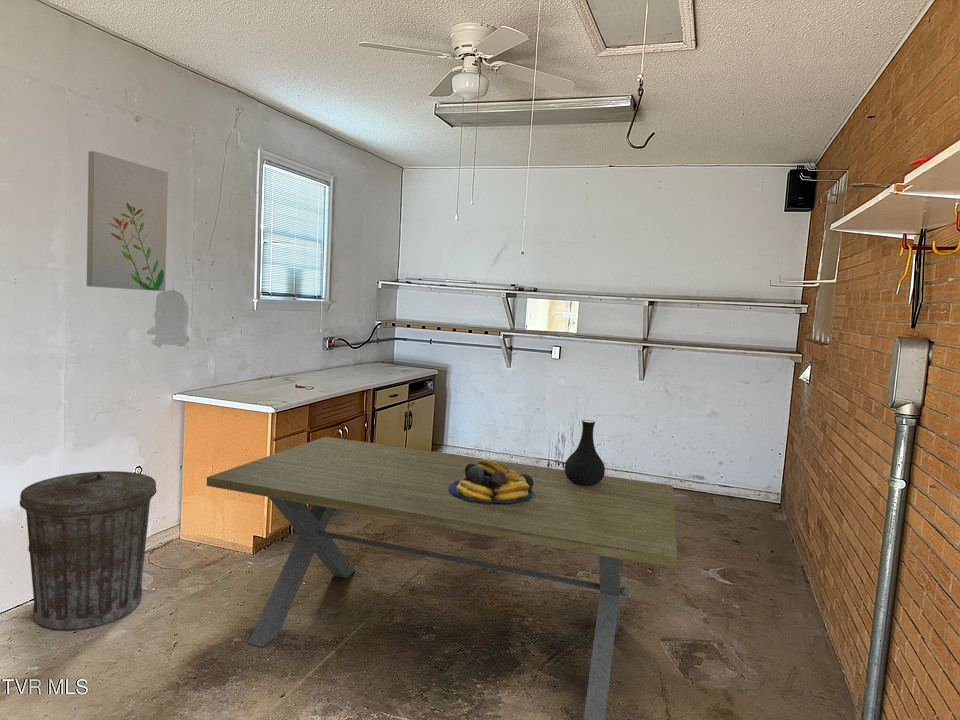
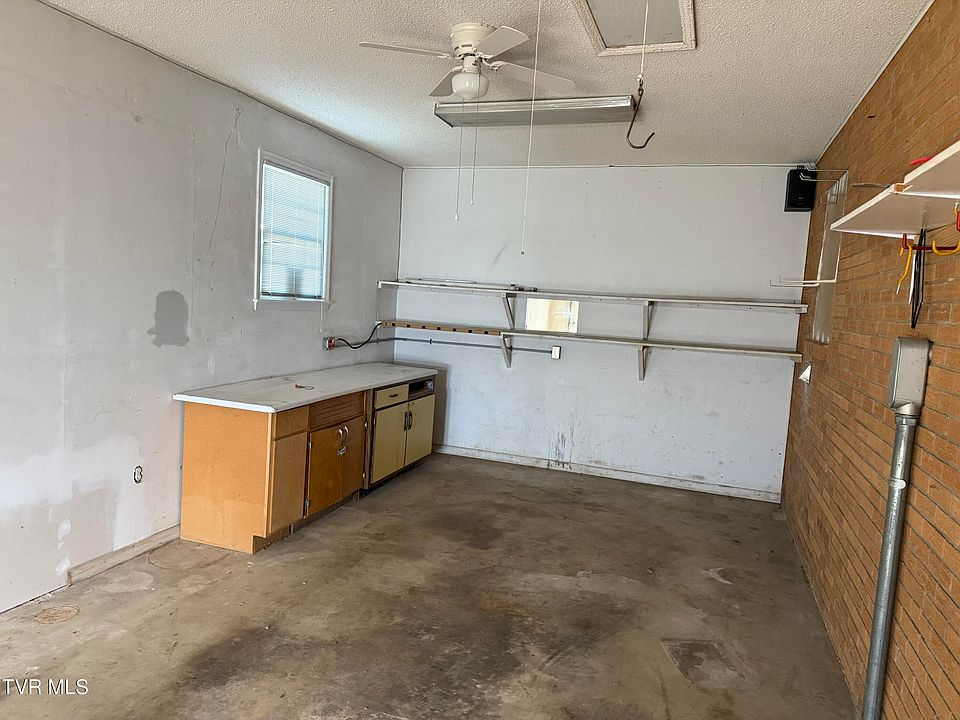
- wall art [86,150,169,292]
- vase [563,419,606,485]
- trash can [19,470,158,631]
- dining table [206,436,678,720]
- fruit bowl [449,458,534,503]
